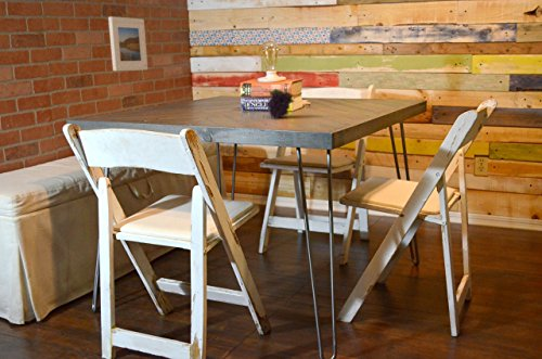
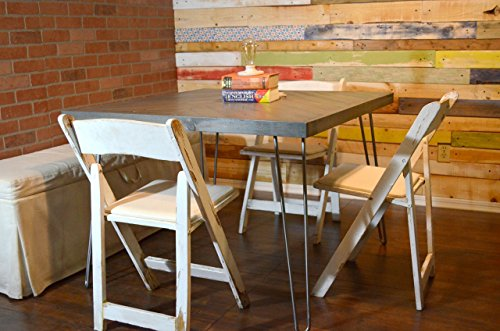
- fruit [266,88,296,119]
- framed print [107,15,149,72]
